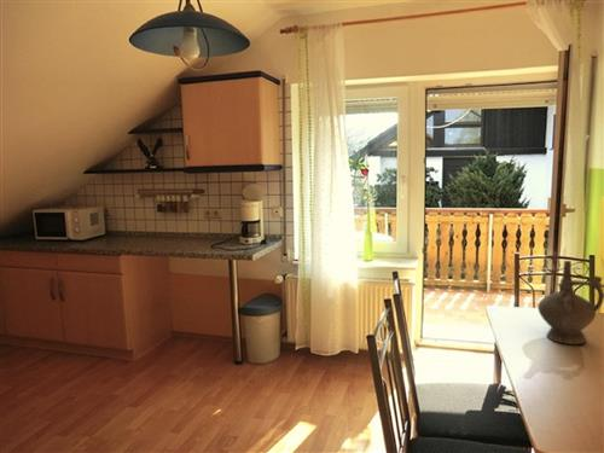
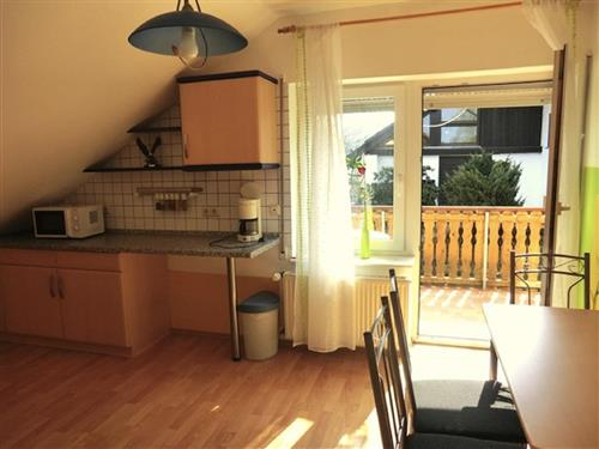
- ceremonial vessel [536,260,604,345]
